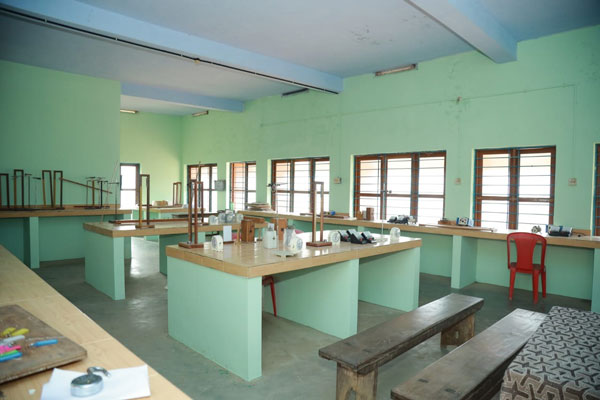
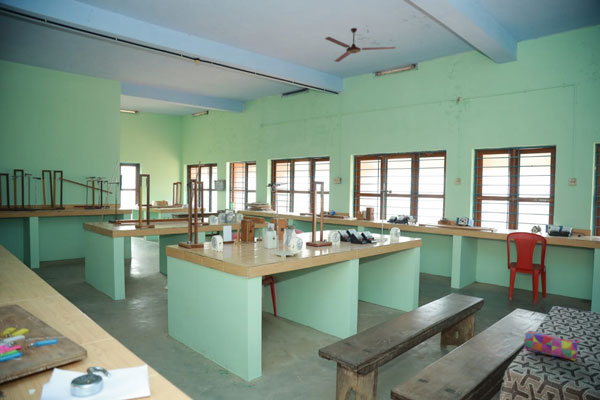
+ pencil case [523,330,581,362]
+ ceiling fan [324,27,397,63]
